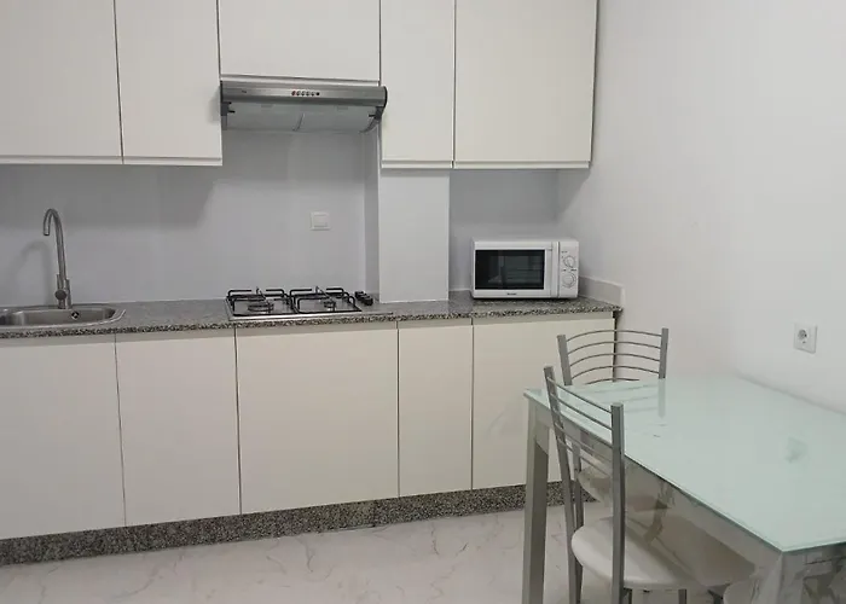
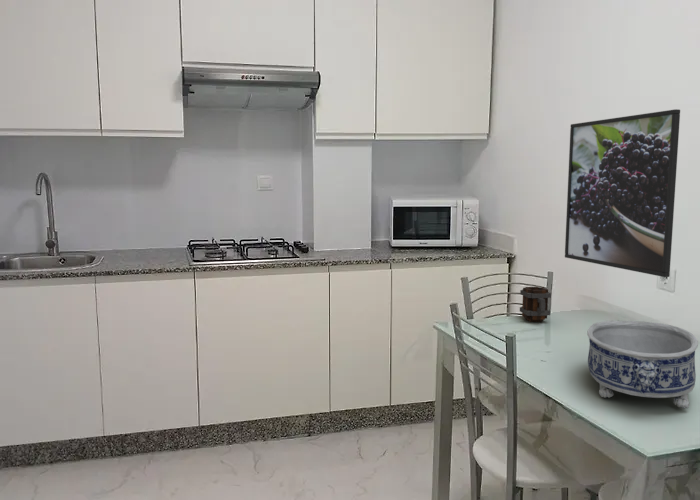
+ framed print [564,108,681,278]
+ decorative bowl [586,320,699,409]
+ mug [519,286,552,323]
